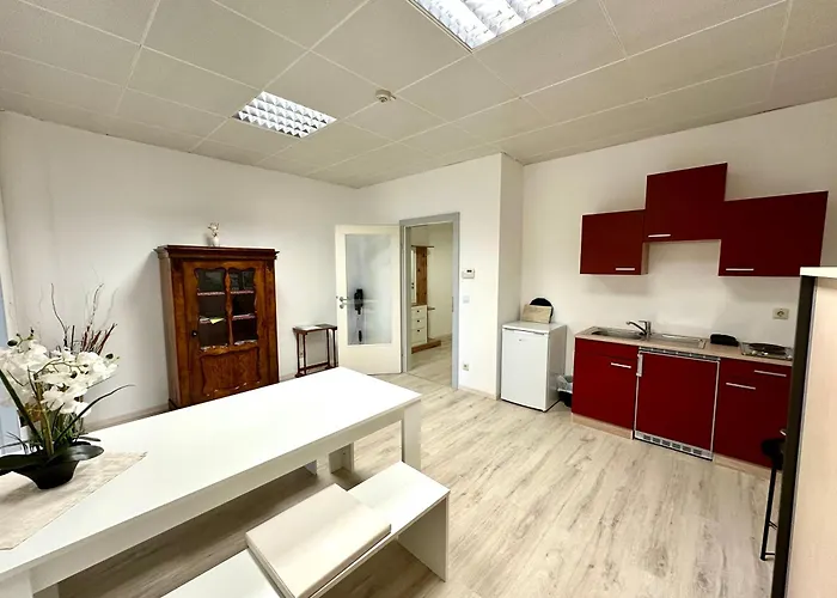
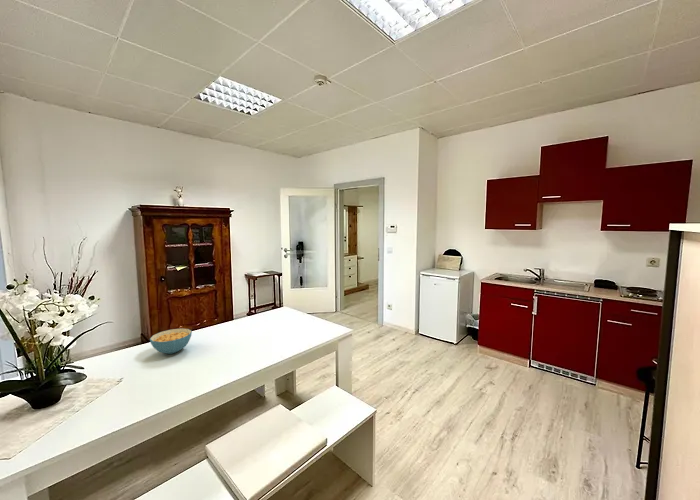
+ cereal bowl [149,328,193,355]
